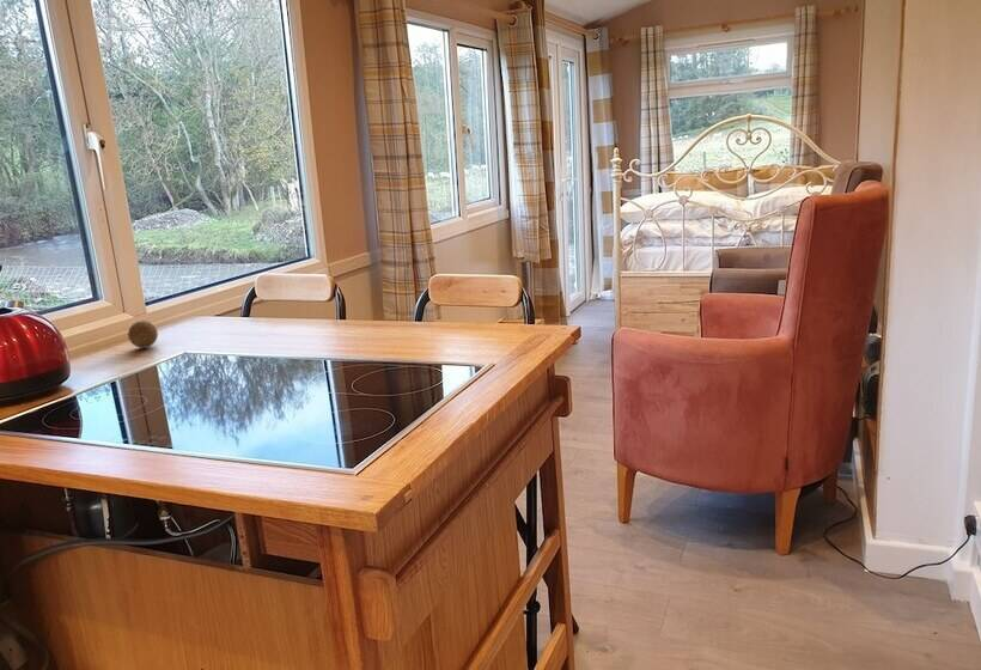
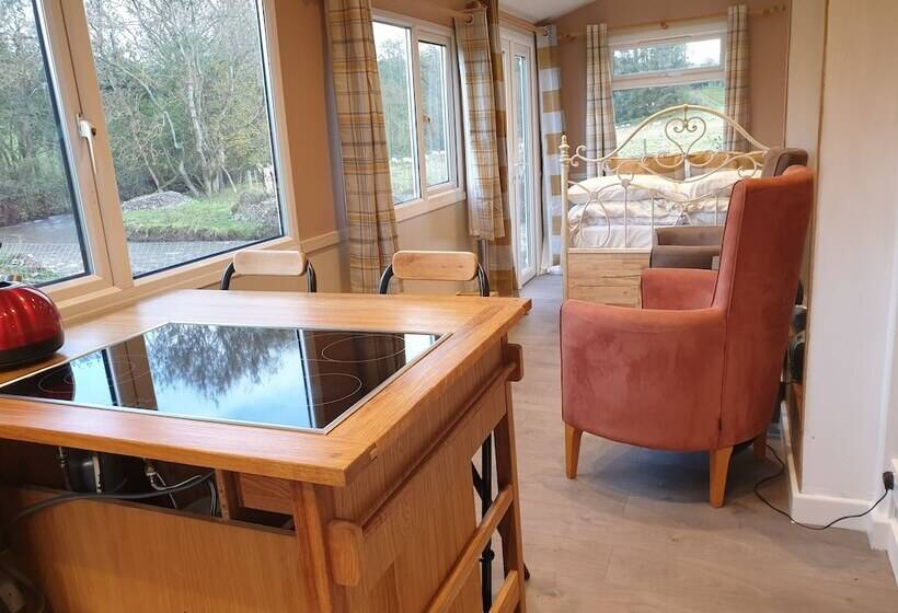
- fruit [127,319,159,349]
